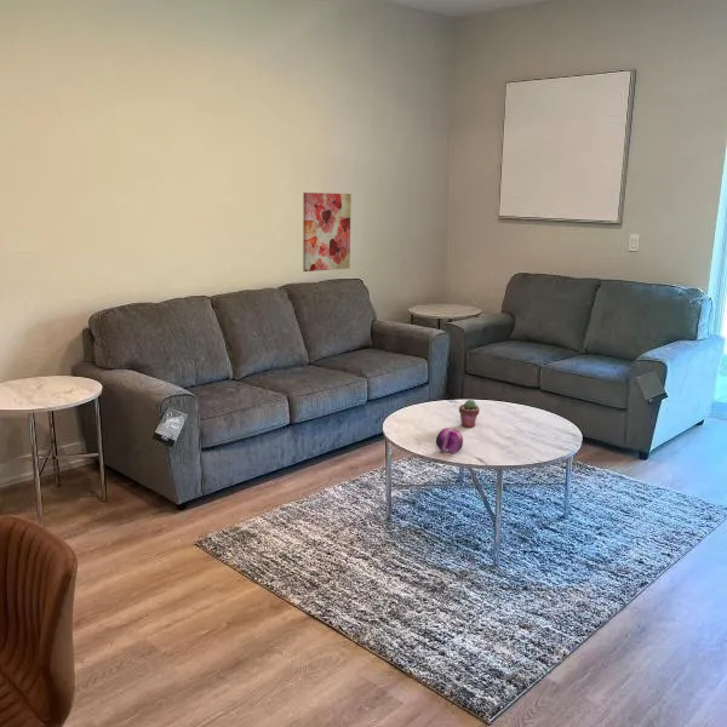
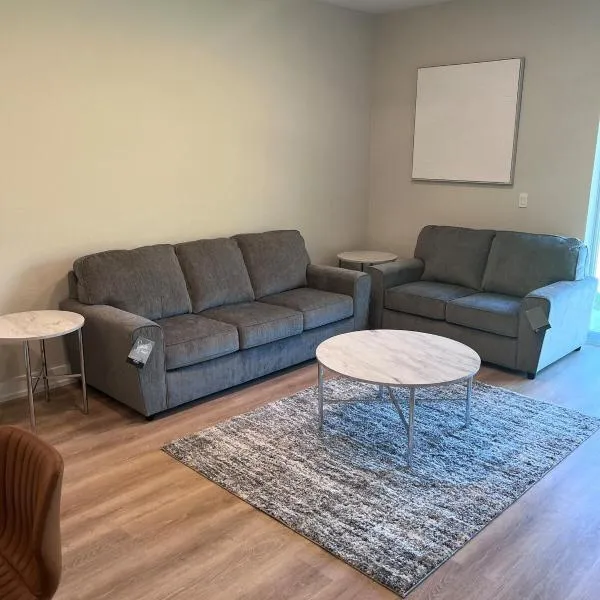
- potted succulent [458,399,481,429]
- fruit [435,427,464,454]
- wall art [302,191,353,273]
